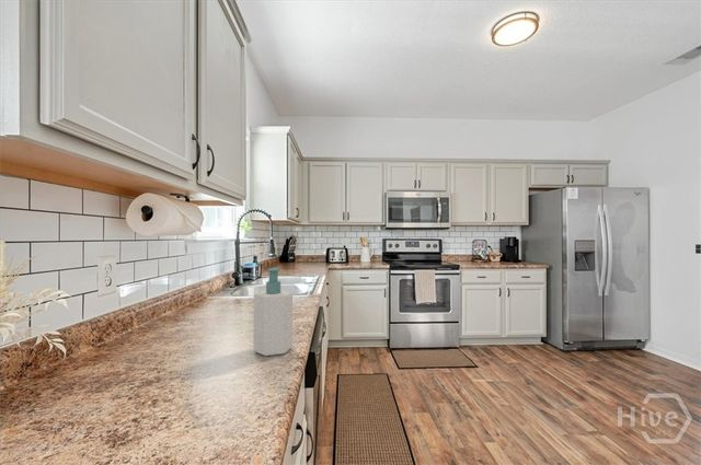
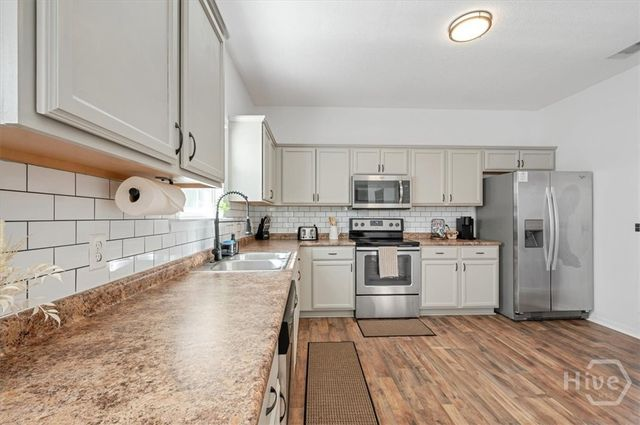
- soap bottle [253,267,294,357]
